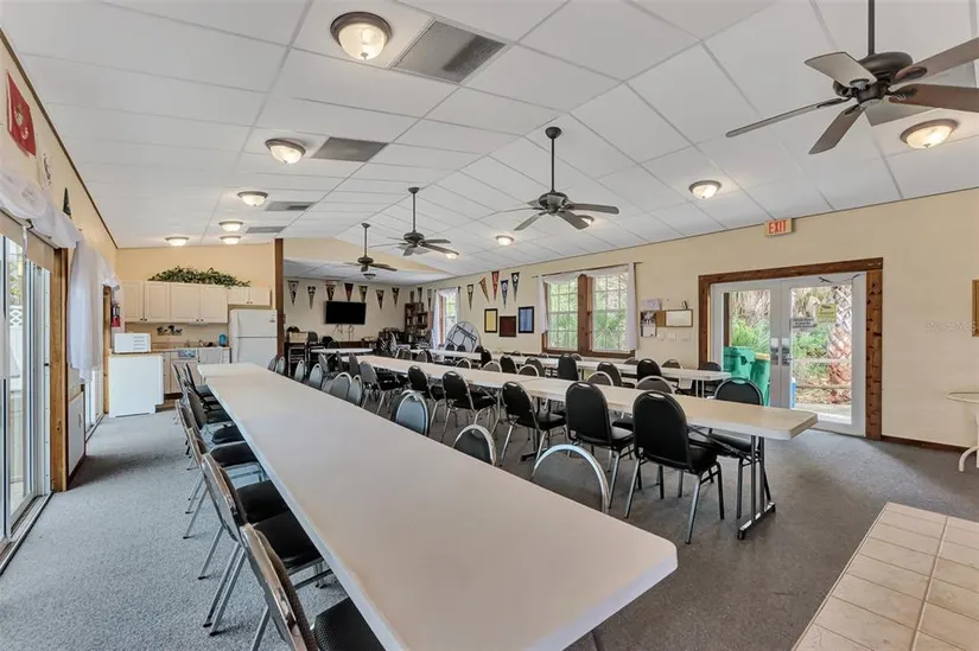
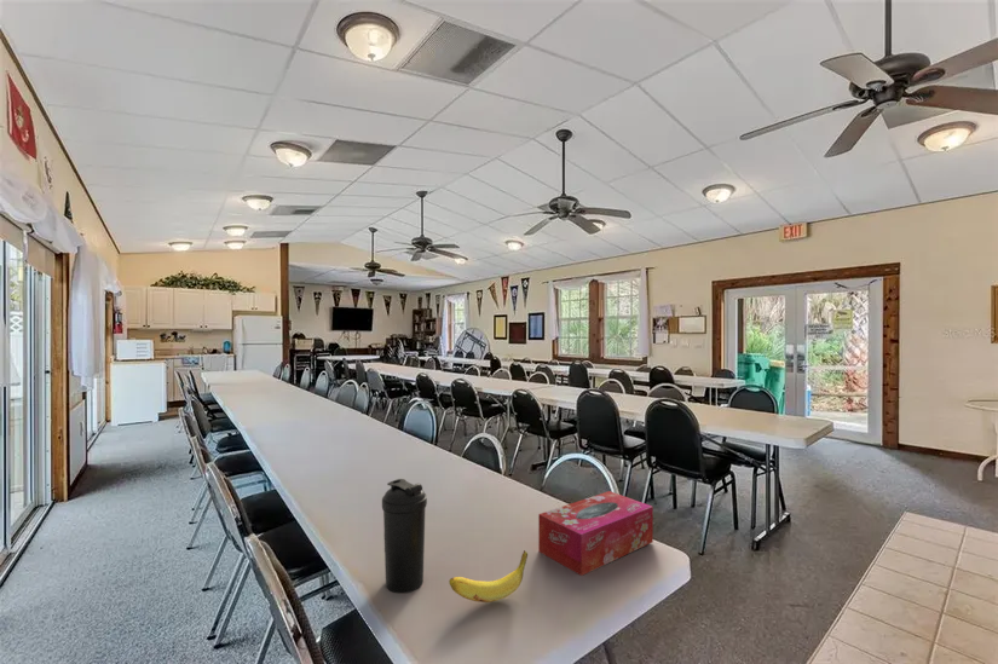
+ banana [448,549,529,604]
+ water bottle [381,478,428,594]
+ tissue box [537,490,654,577]
